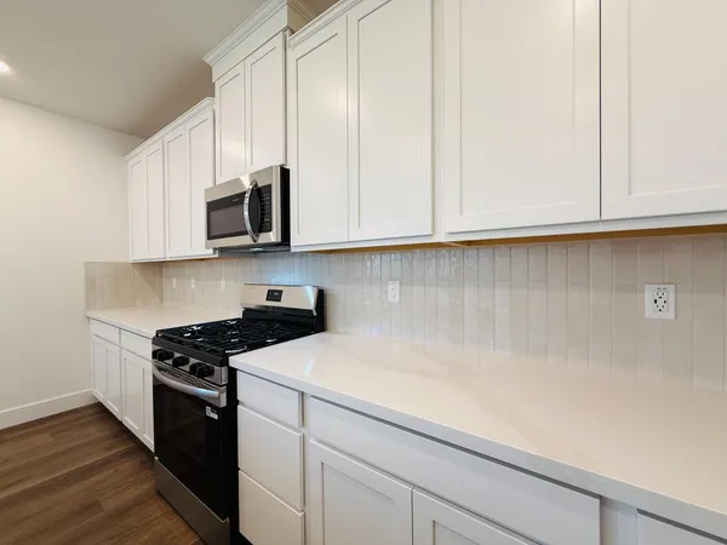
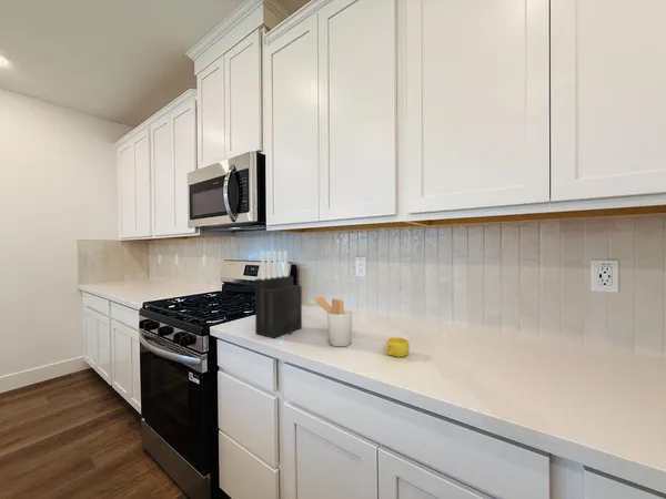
+ knife block [254,249,303,339]
+ cup [384,336,411,358]
+ utensil holder [313,295,353,347]
